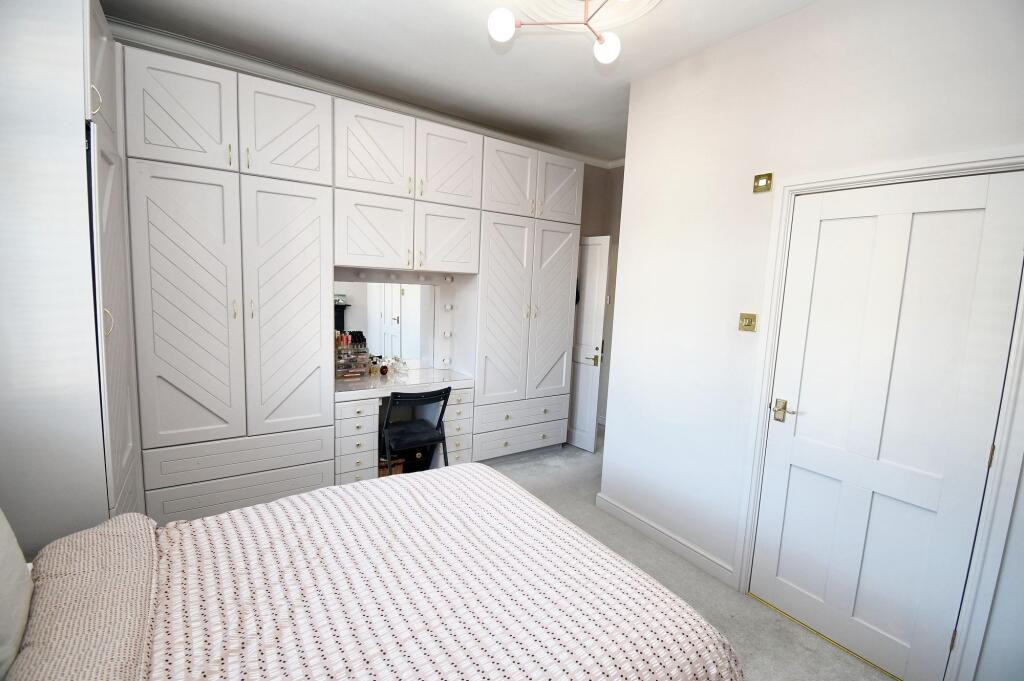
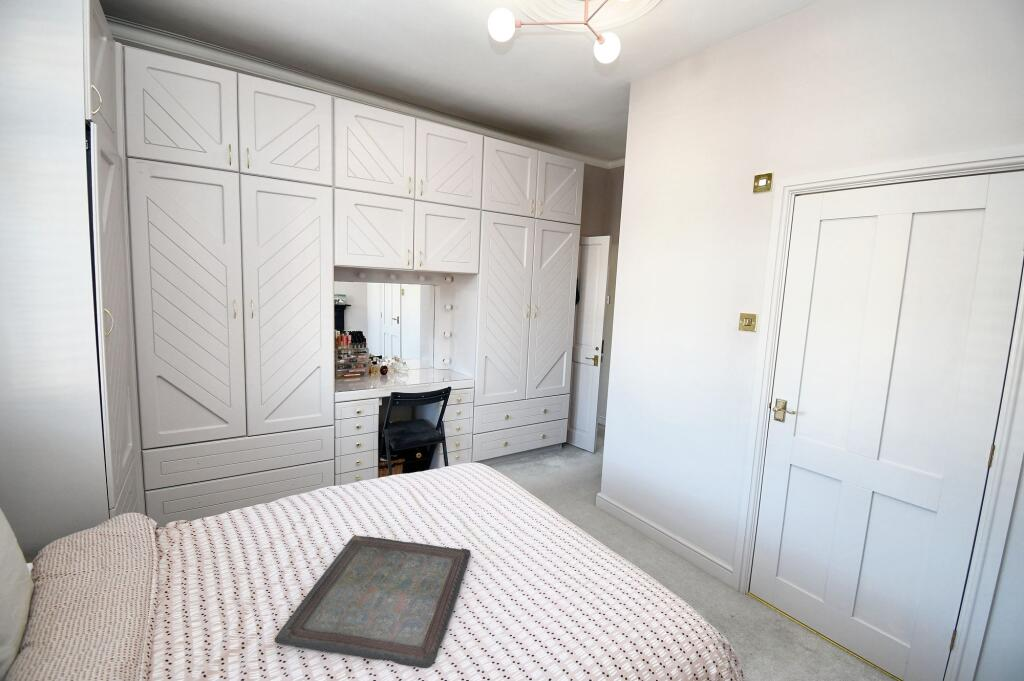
+ serving tray [274,535,471,669]
